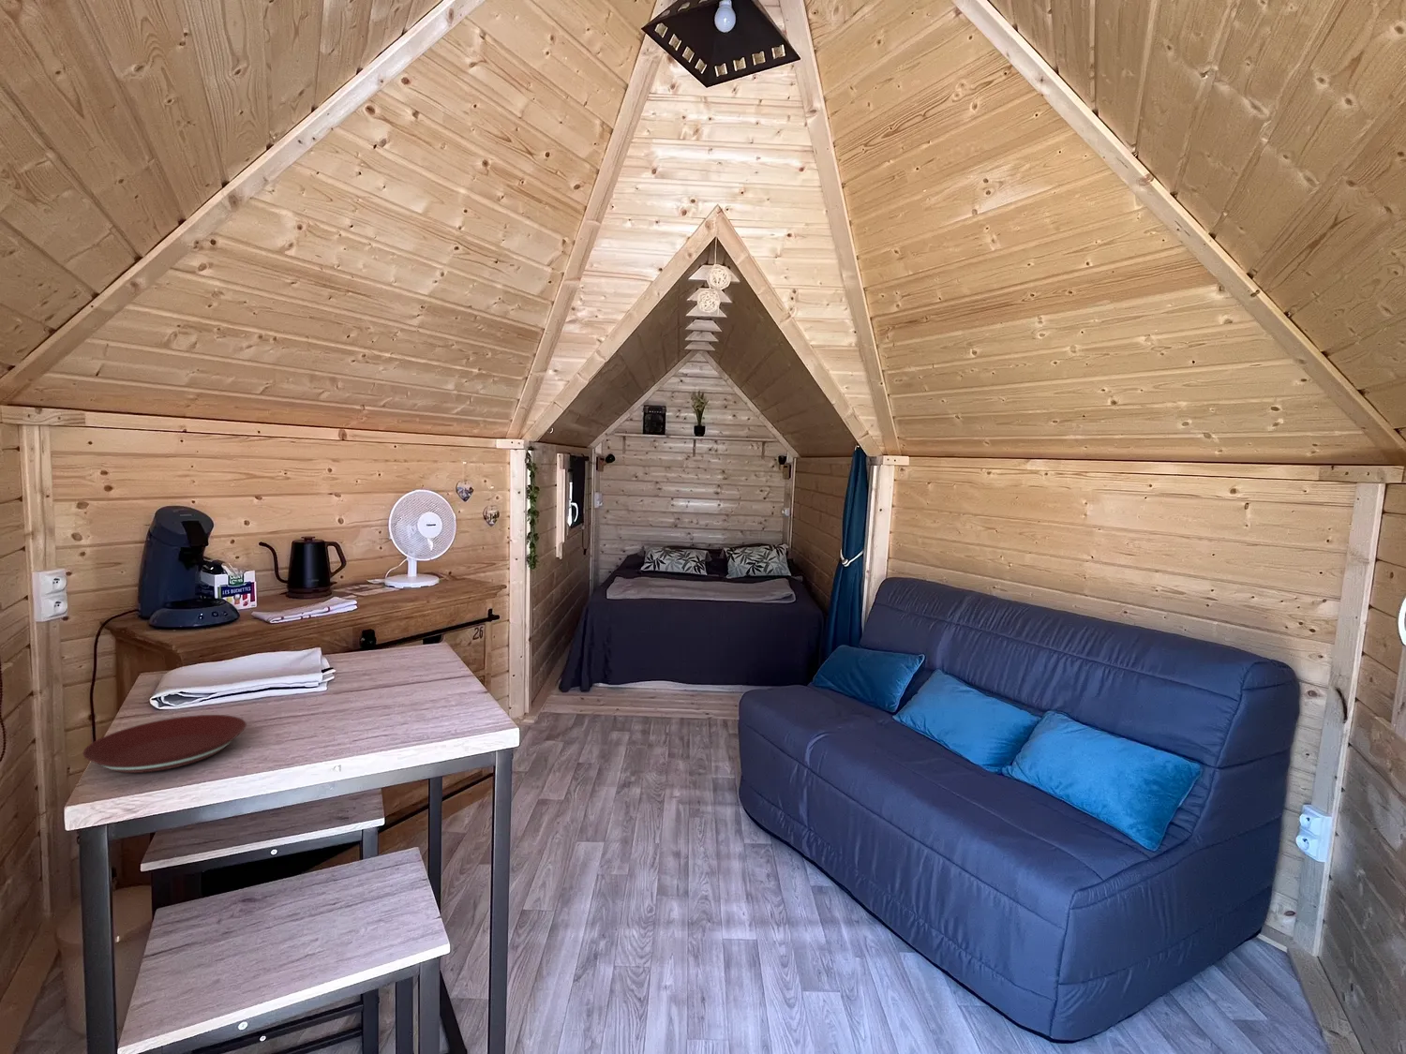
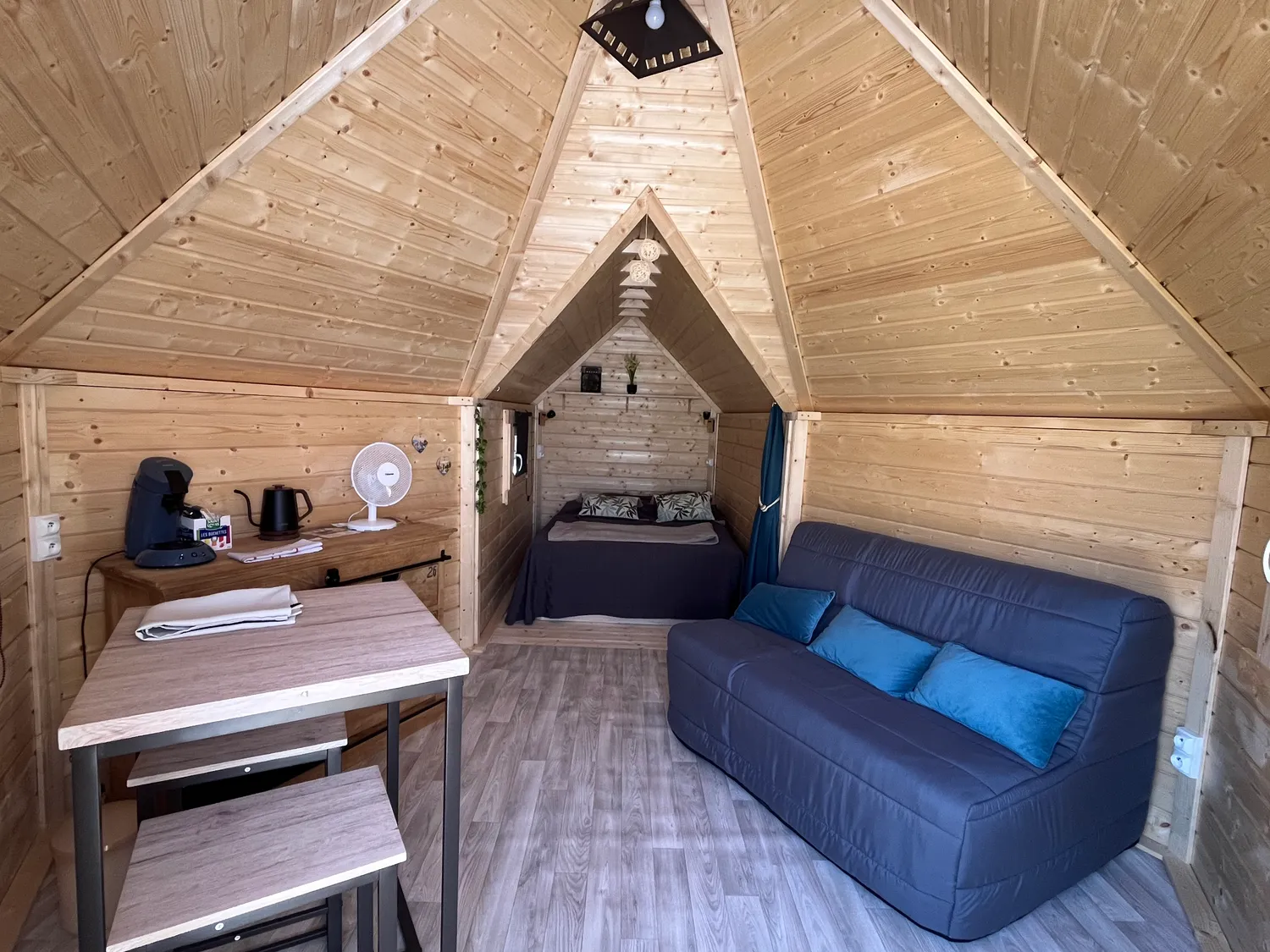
- plate [82,714,248,774]
